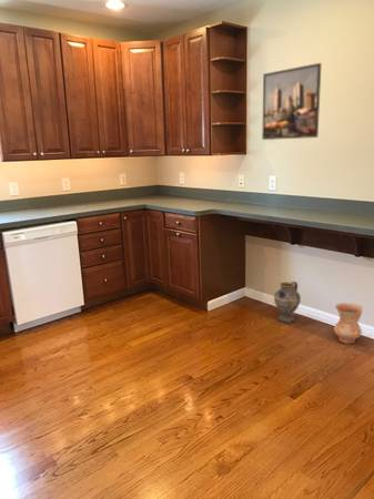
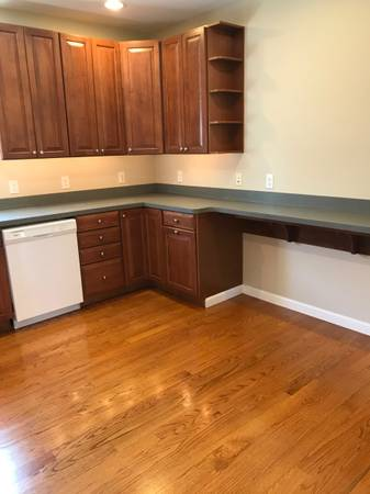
- ceramic jug [333,302,364,345]
- ceramic jug [273,281,302,324]
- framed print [261,62,323,141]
